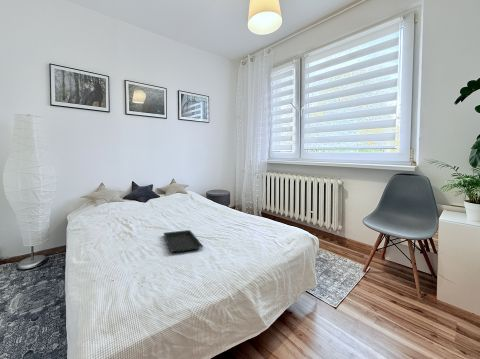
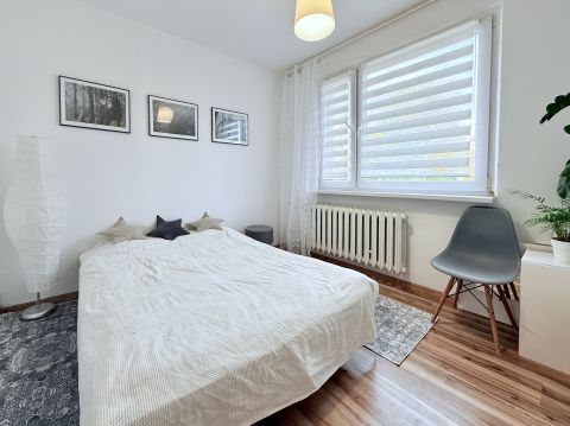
- serving tray [162,229,204,253]
